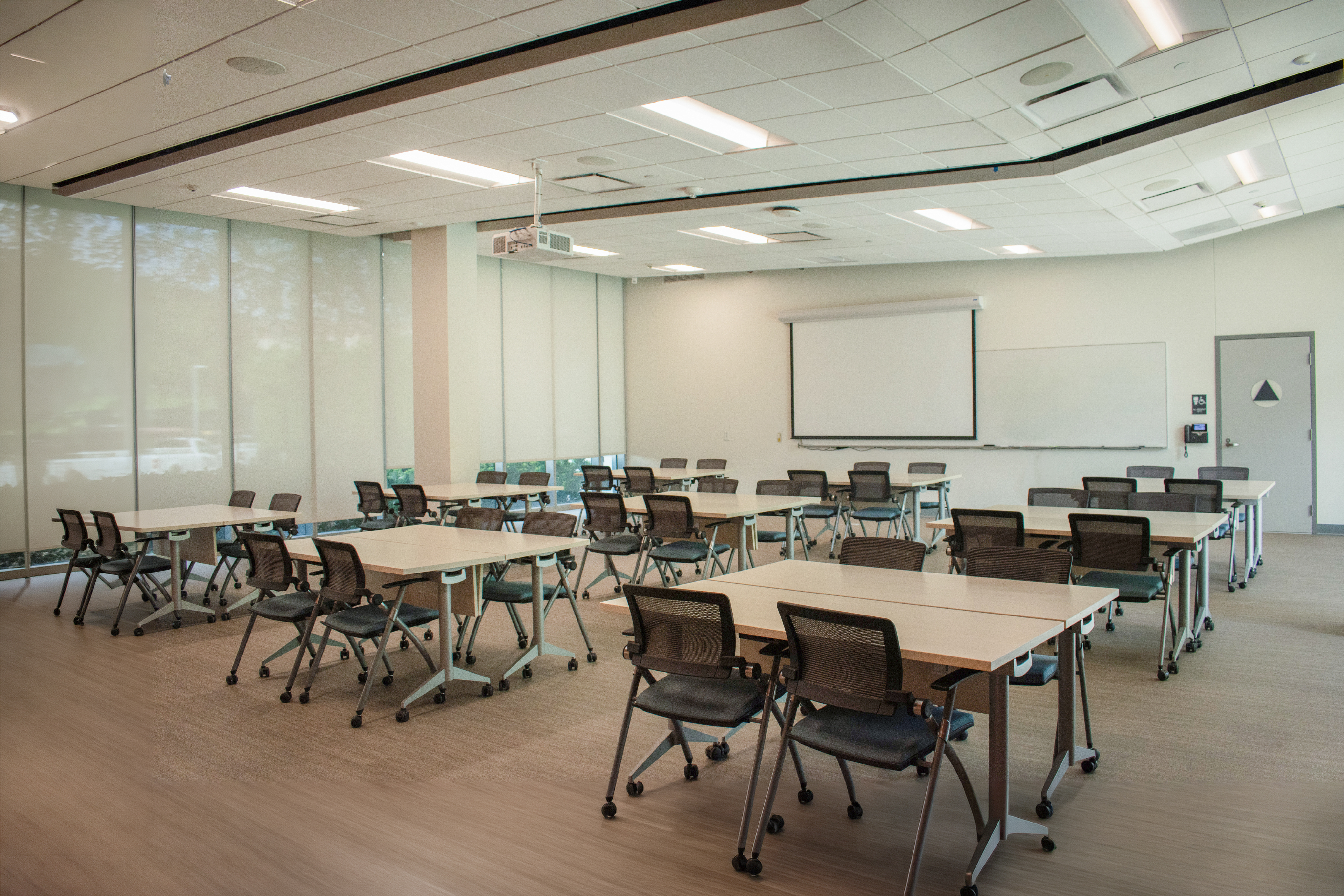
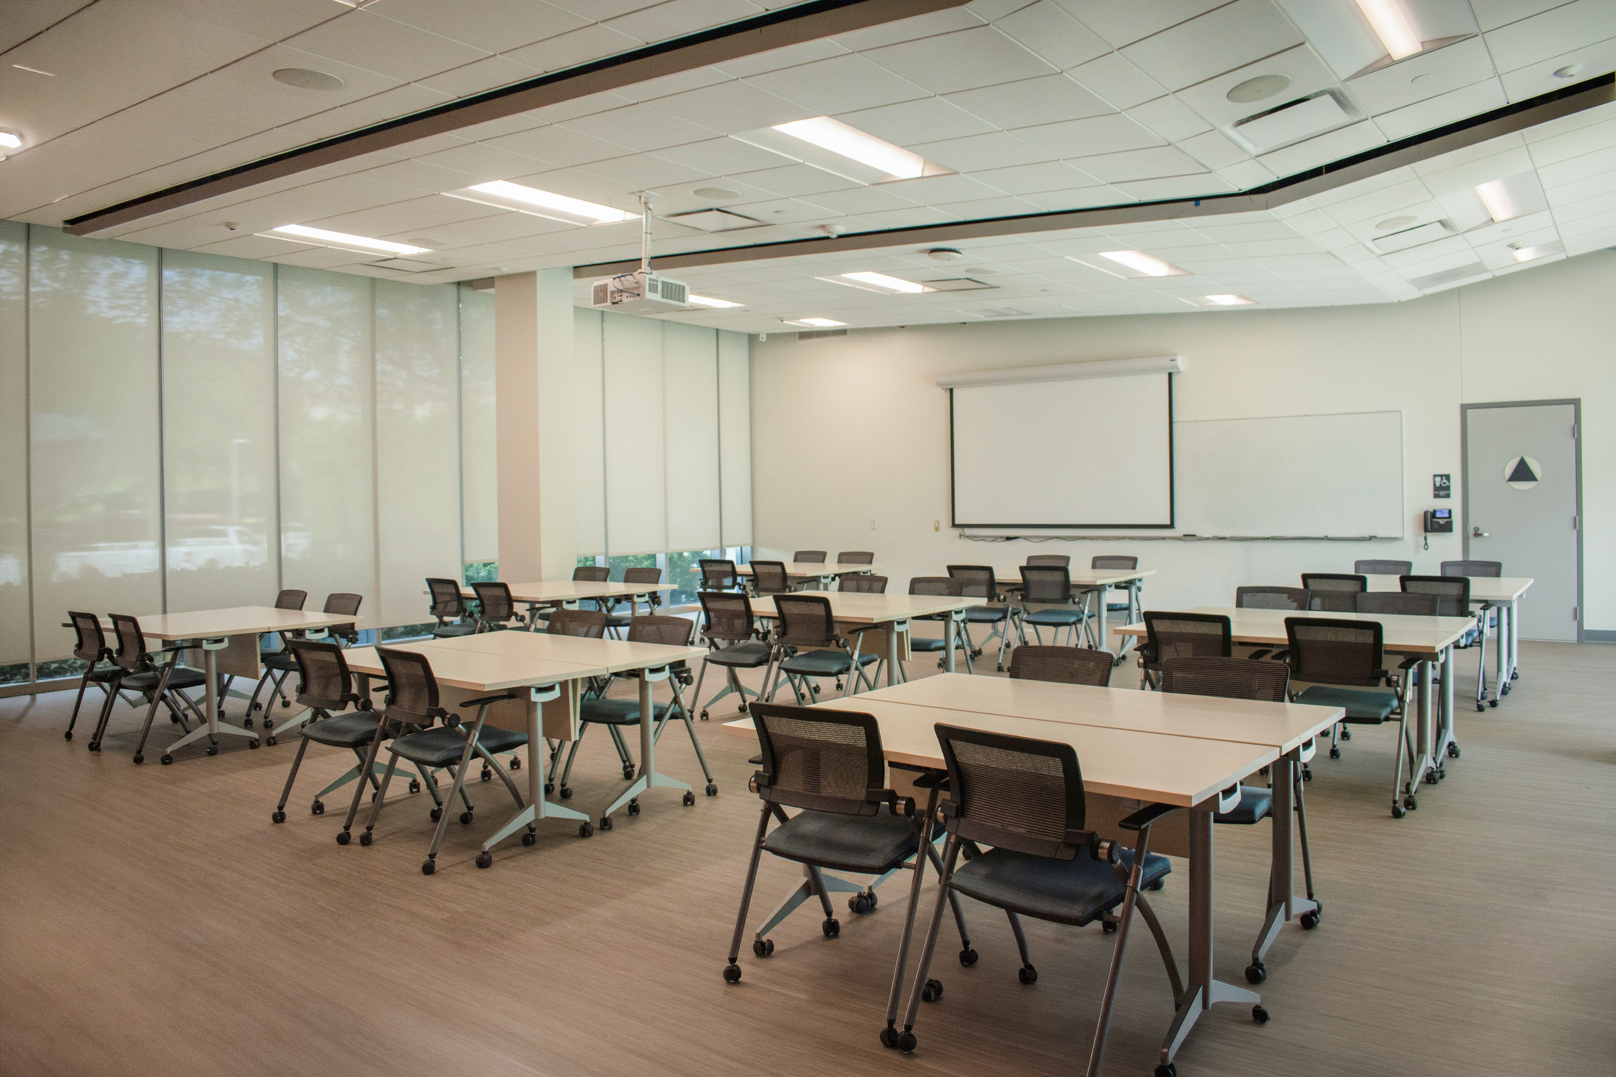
- smoke detector [162,69,172,87]
